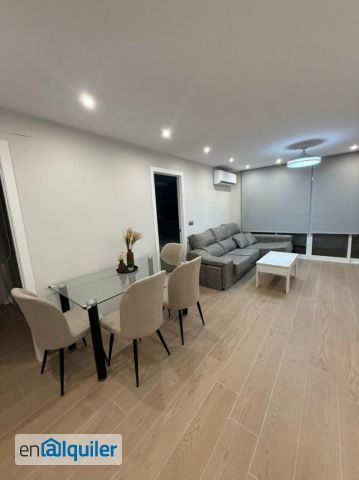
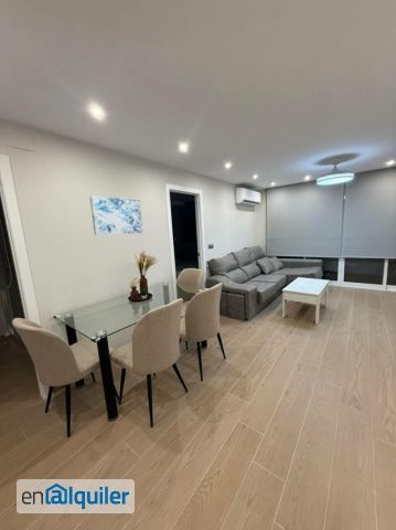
+ wall art [88,194,143,236]
